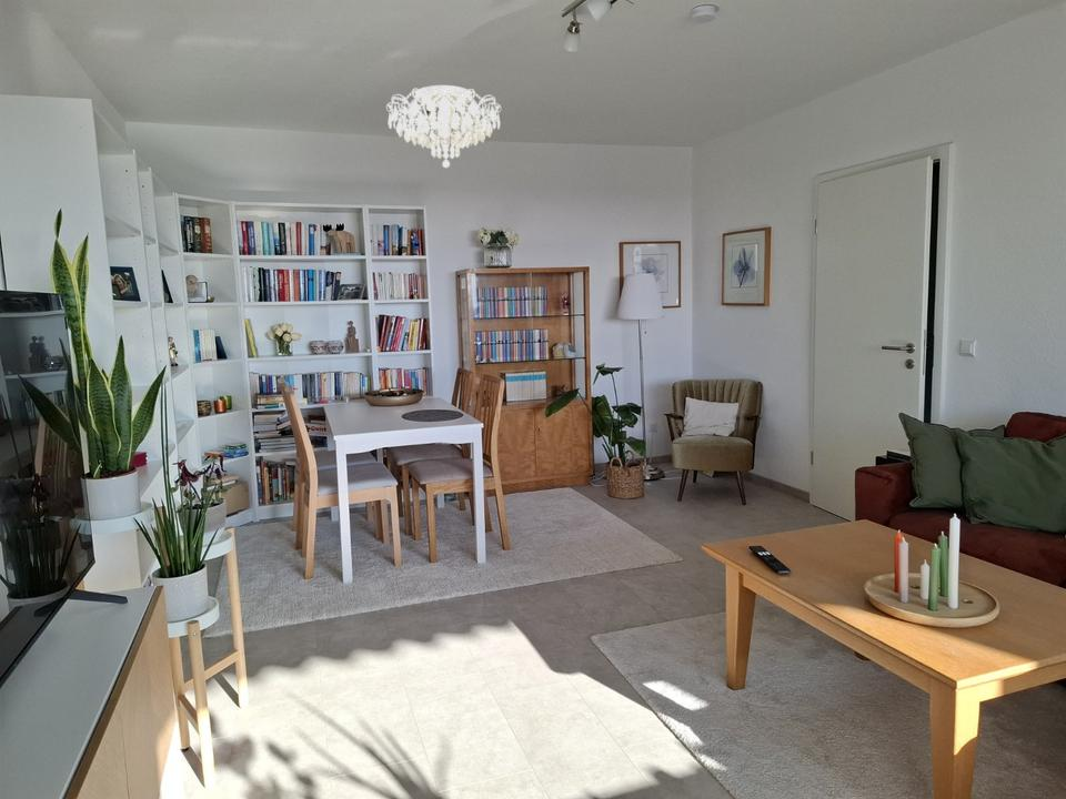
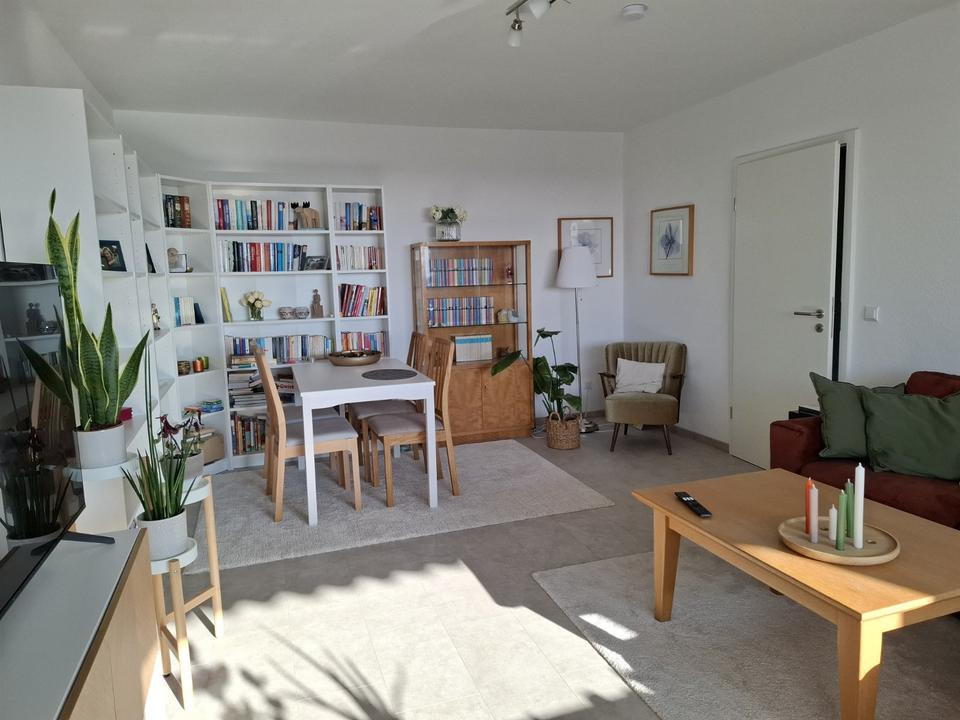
- ceiling light [385,84,502,169]
